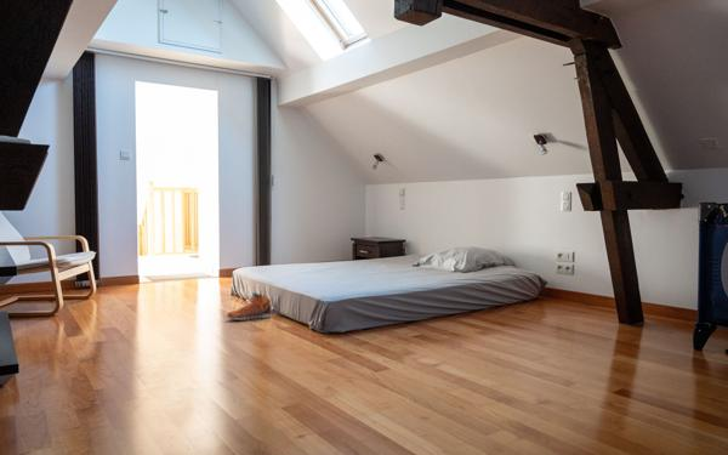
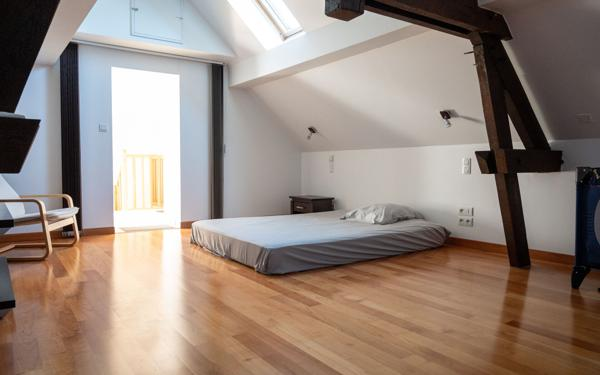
- sneaker [226,292,273,322]
